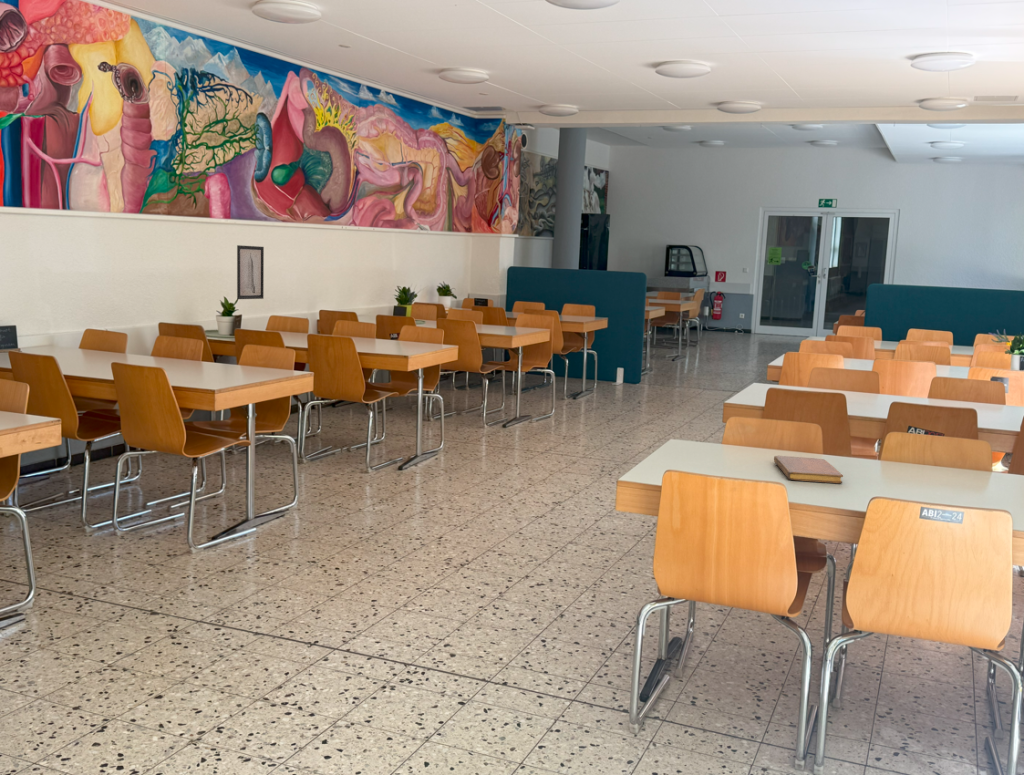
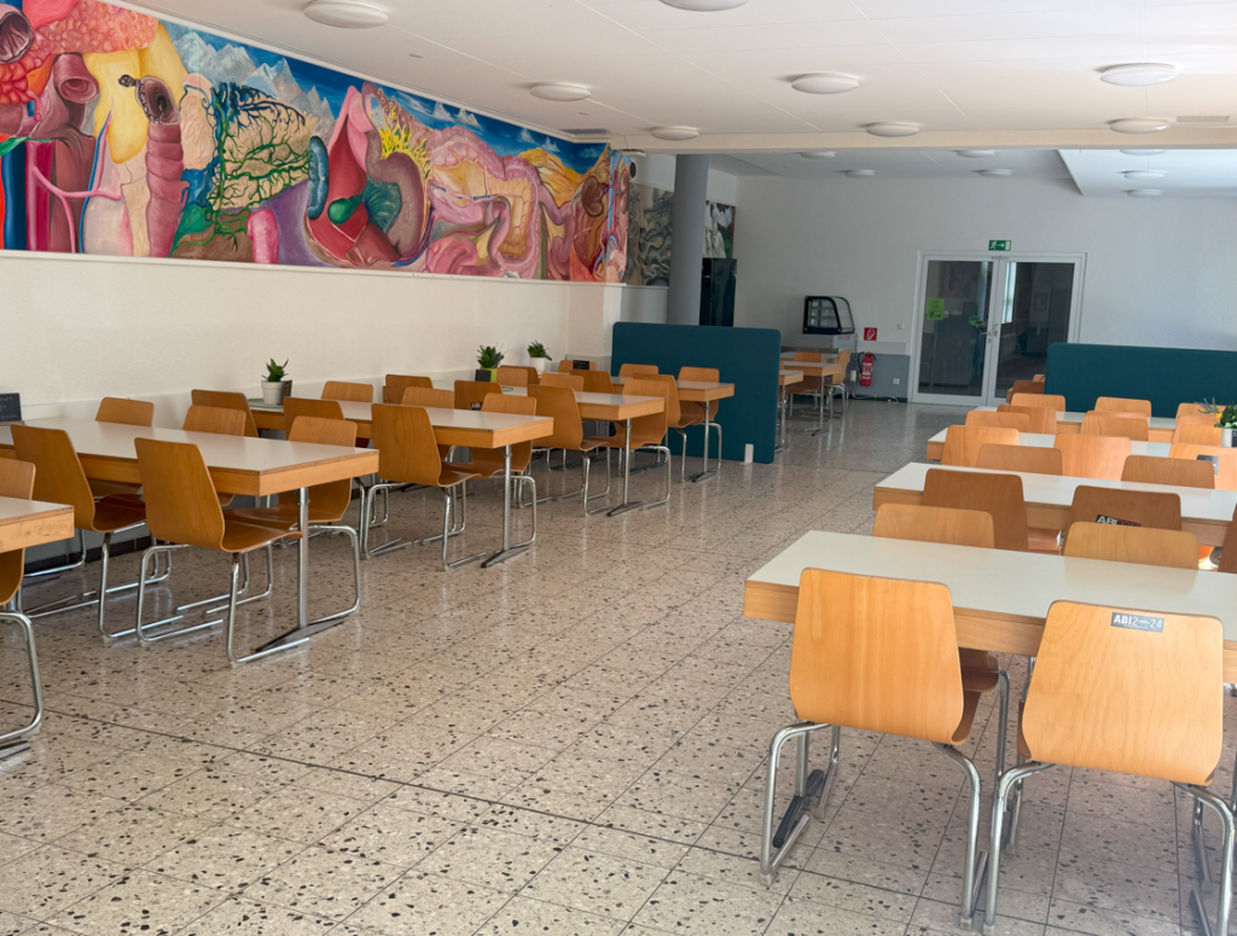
- wall art [236,244,265,300]
- notebook [773,455,844,484]
